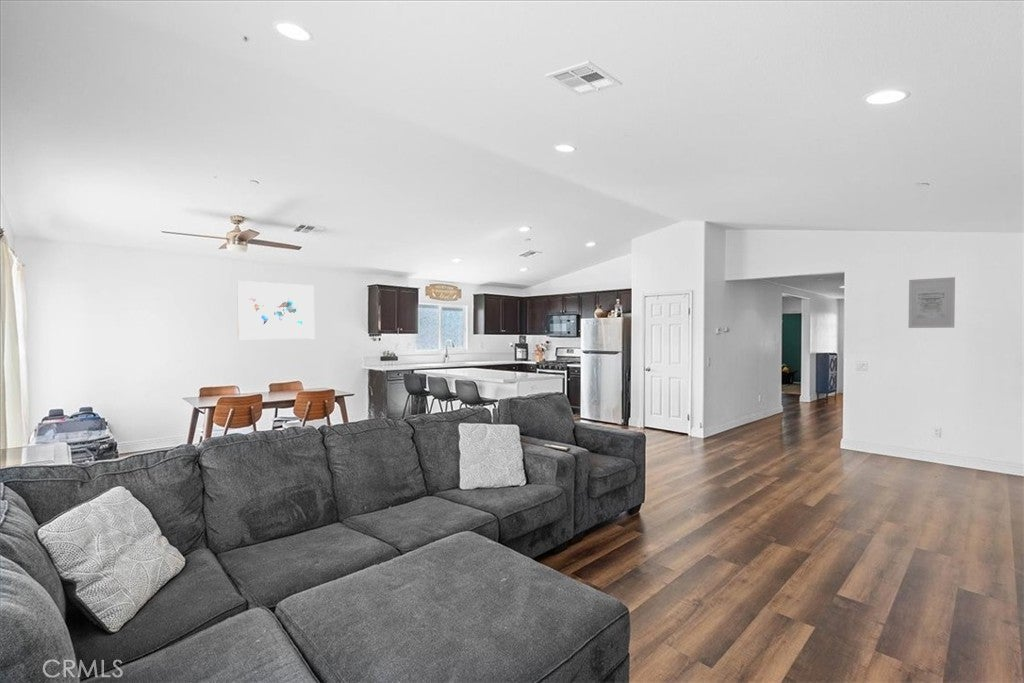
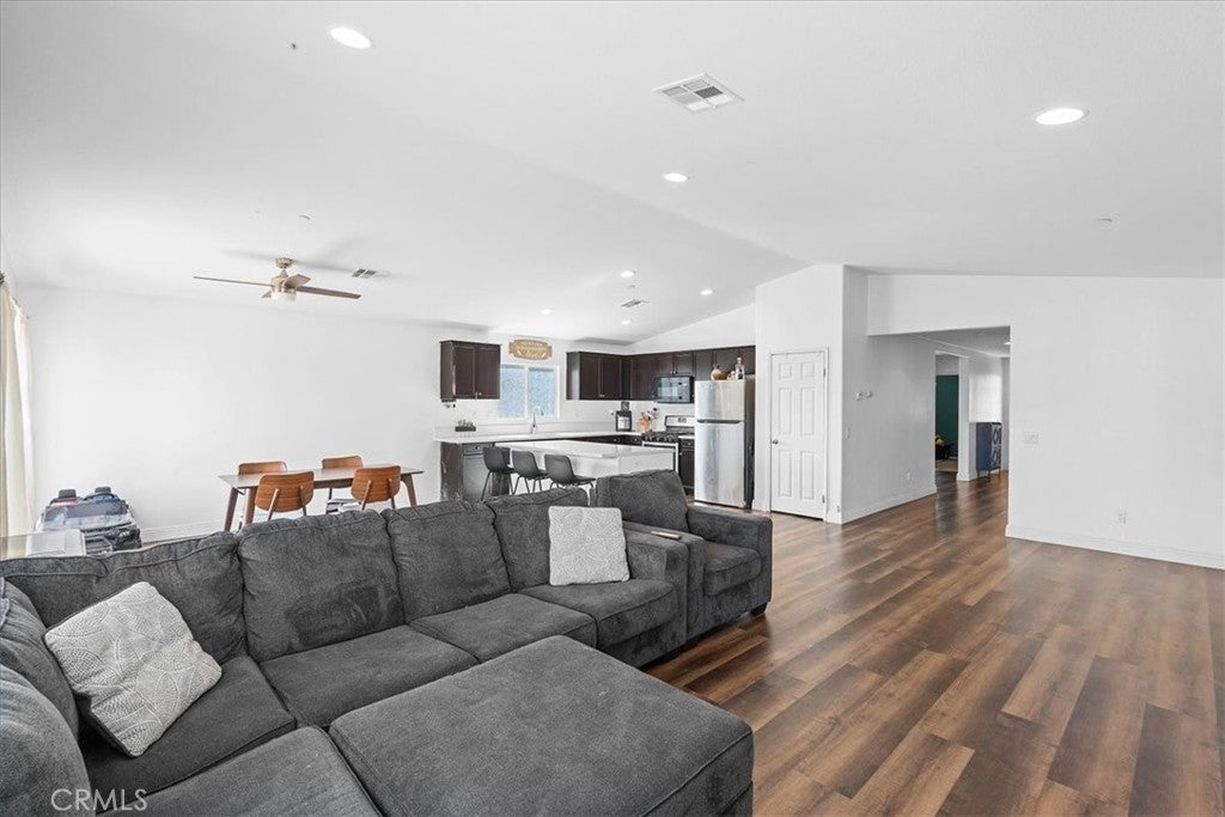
- wall art [908,276,956,329]
- wall art [236,280,315,340]
